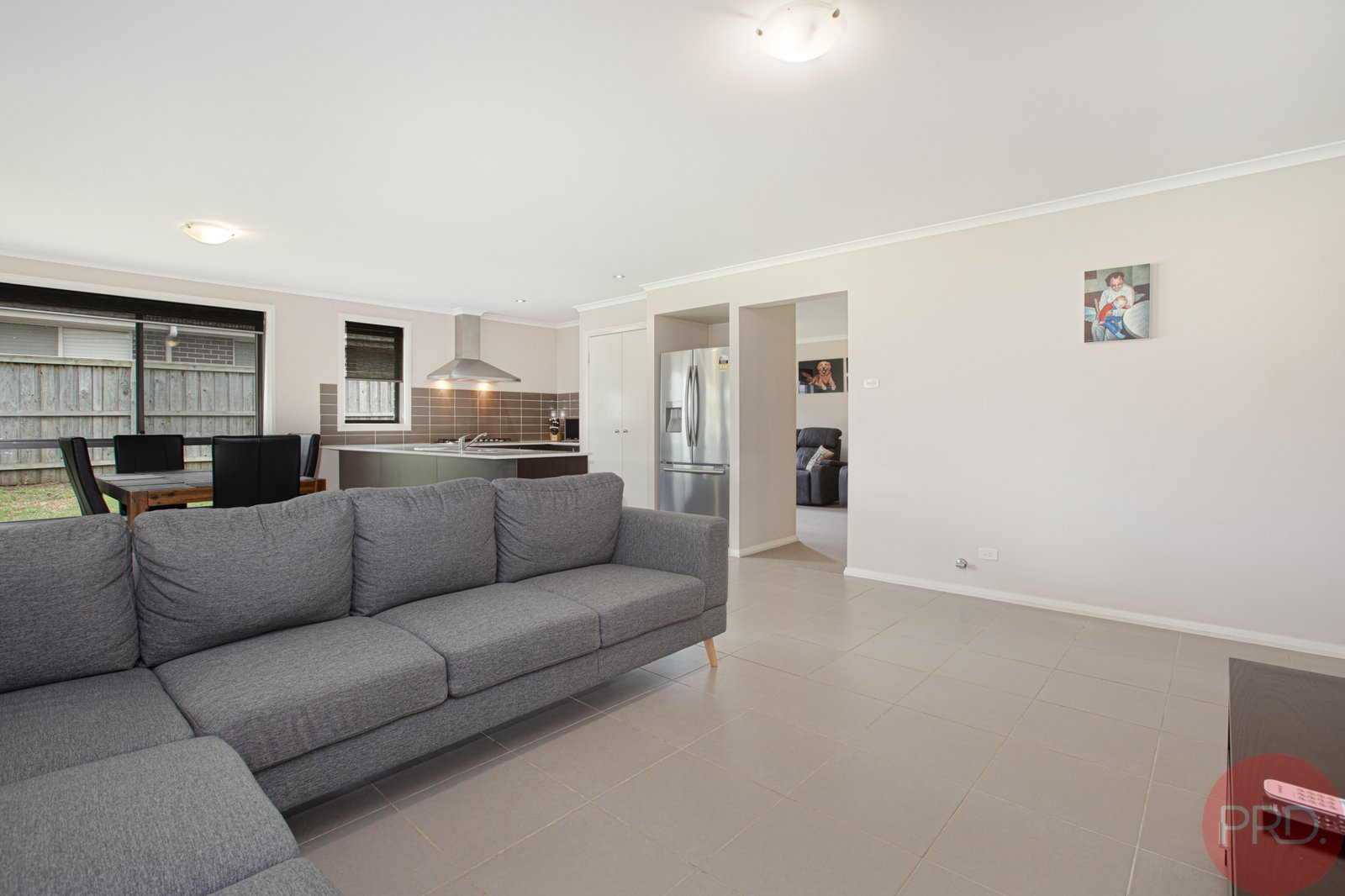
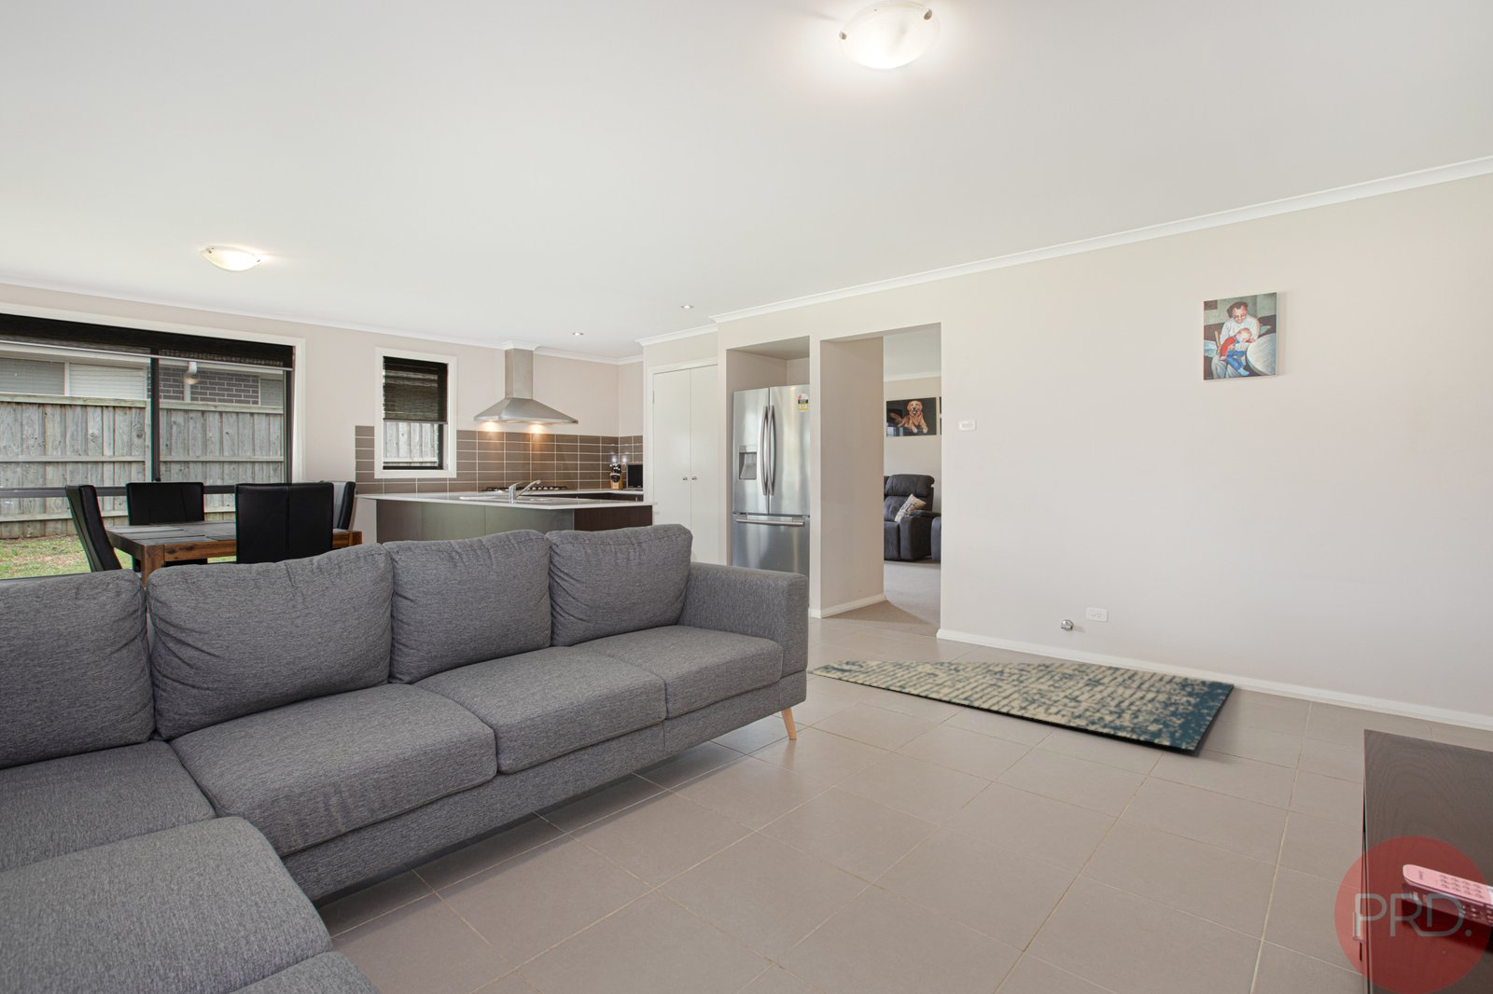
+ rug [806,660,1235,751]
